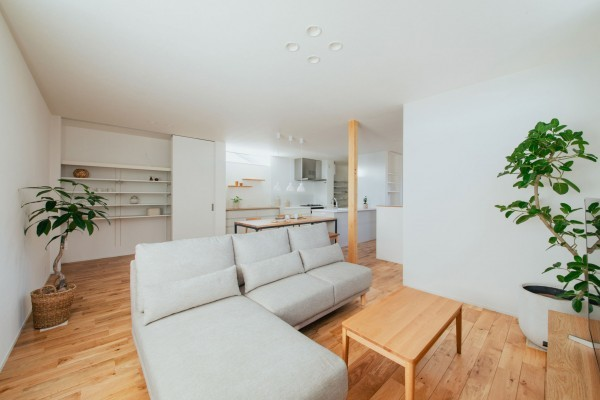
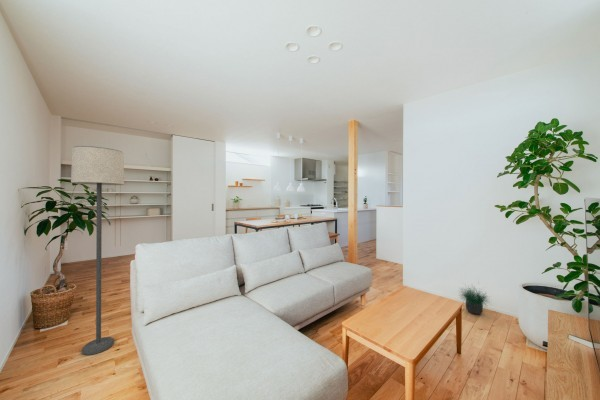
+ lamp [70,145,125,356]
+ potted plant [457,281,493,316]
